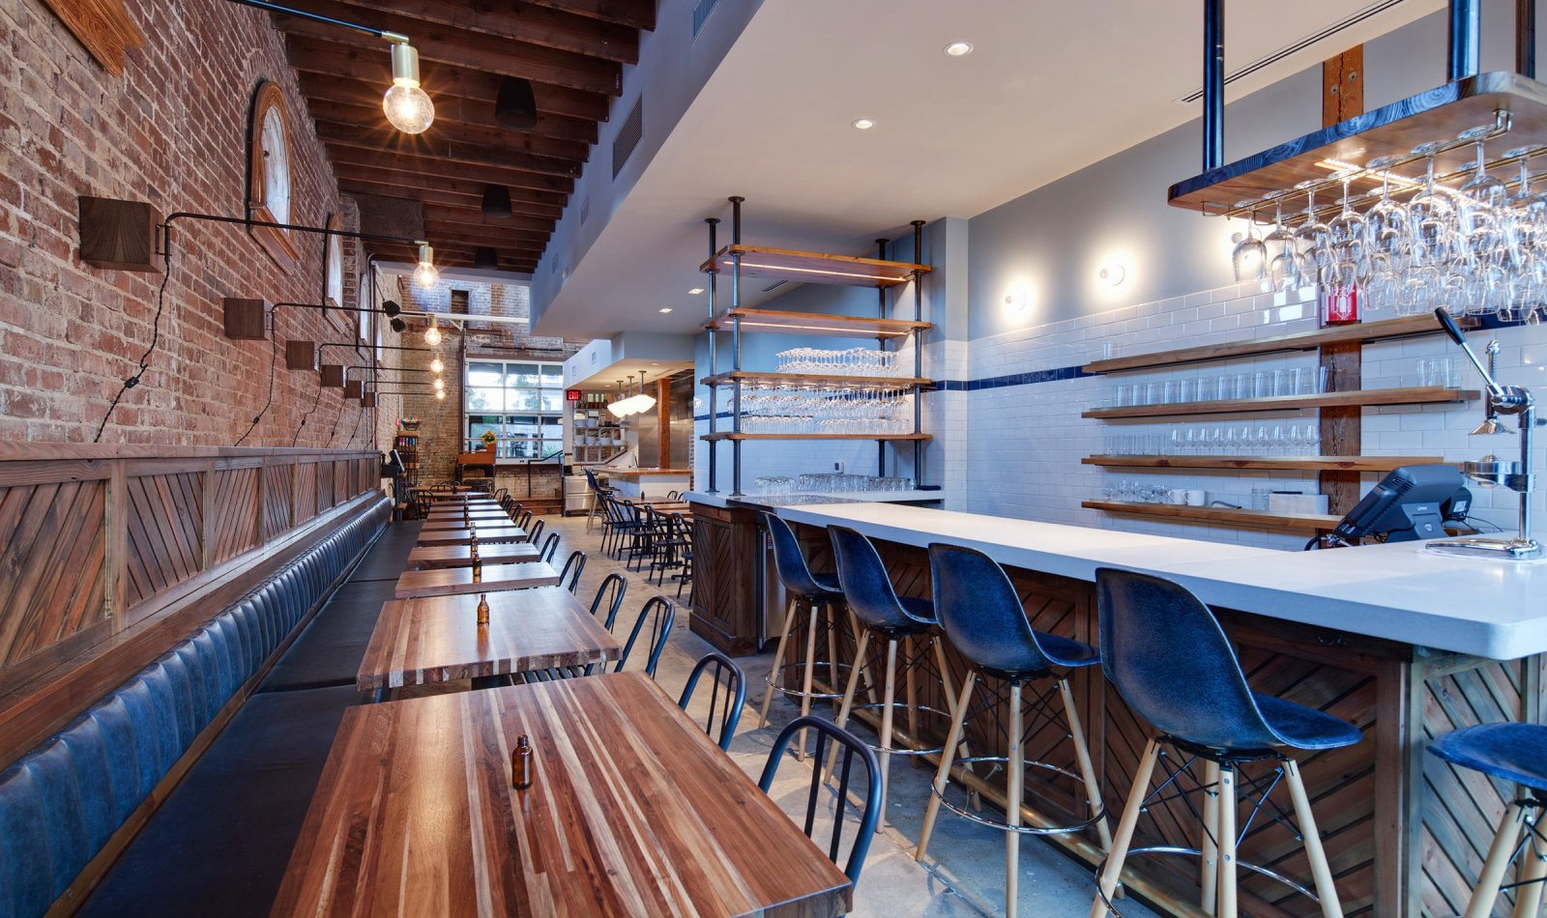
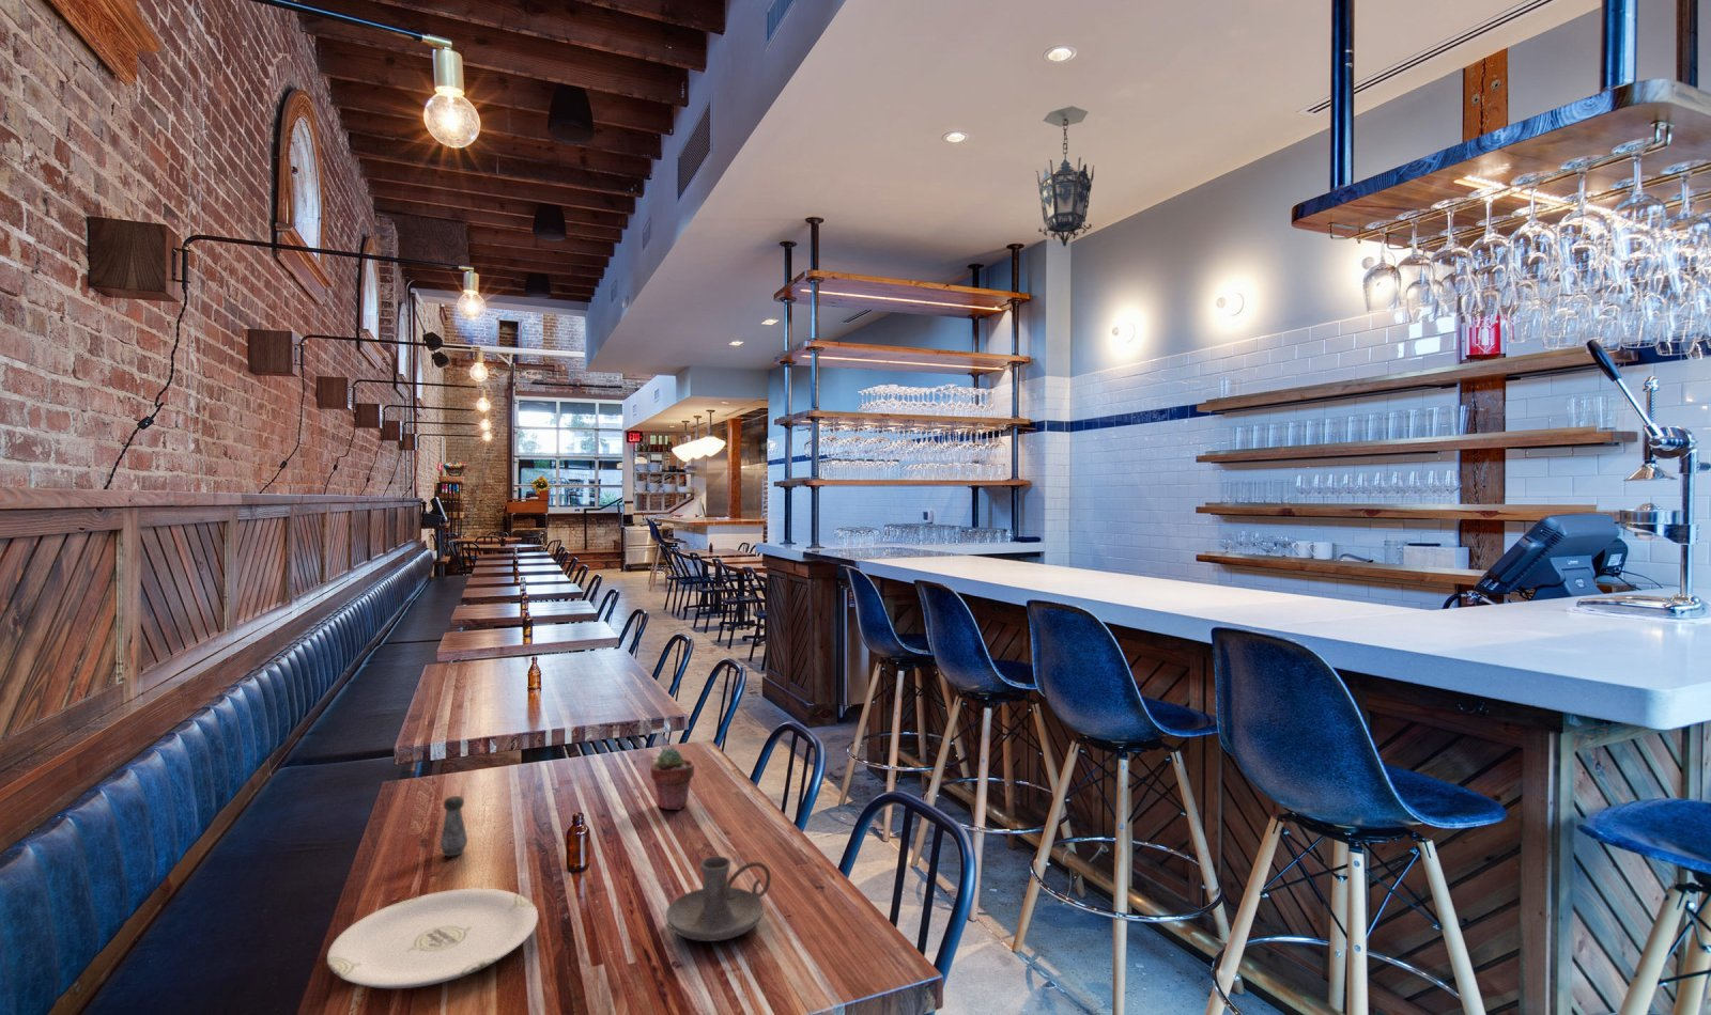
+ plate [326,888,539,990]
+ candle holder [665,856,773,942]
+ hanging lantern [1035,105,1096,248]
+ potted succulent [649,747,695,811]
+ salt shaker [439,795,468,858]
